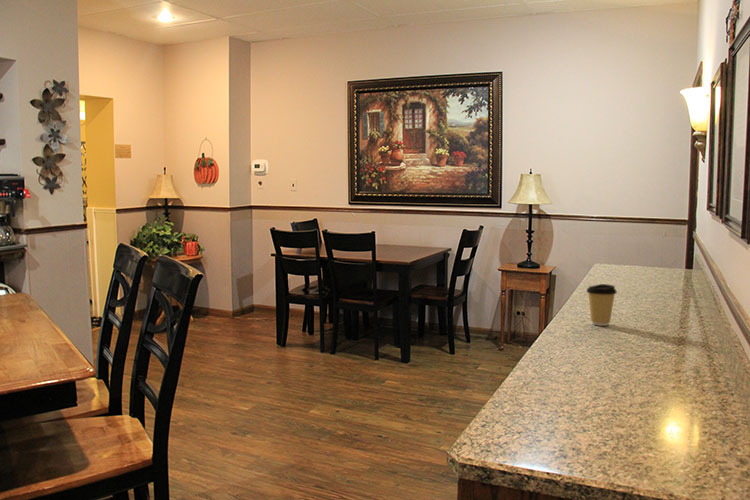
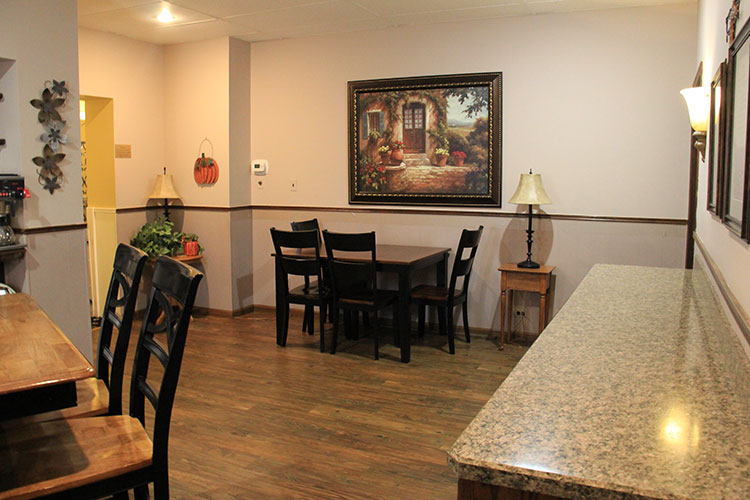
- coffee cup [585,283,618,327]
